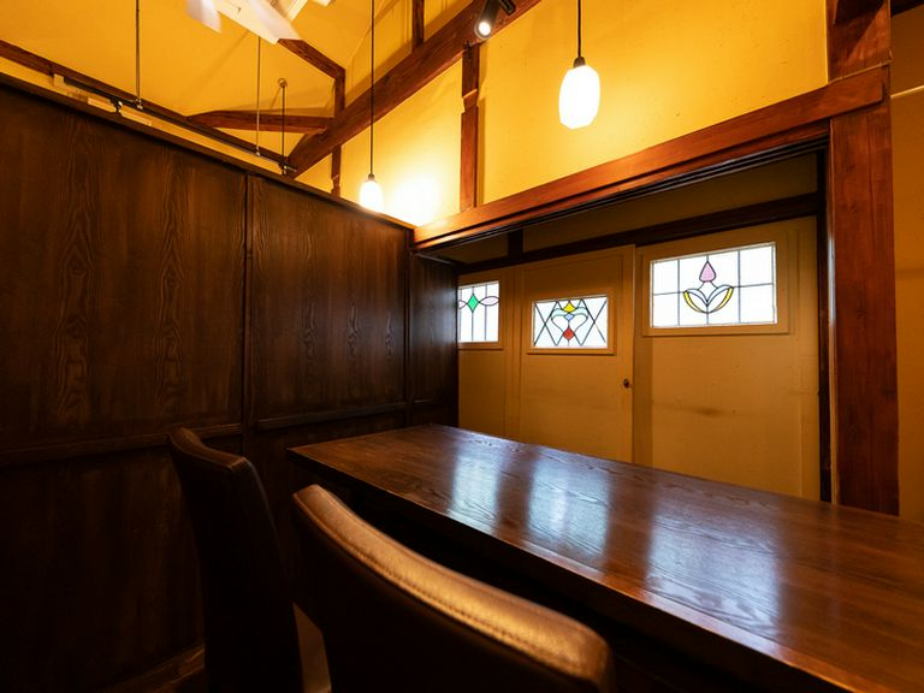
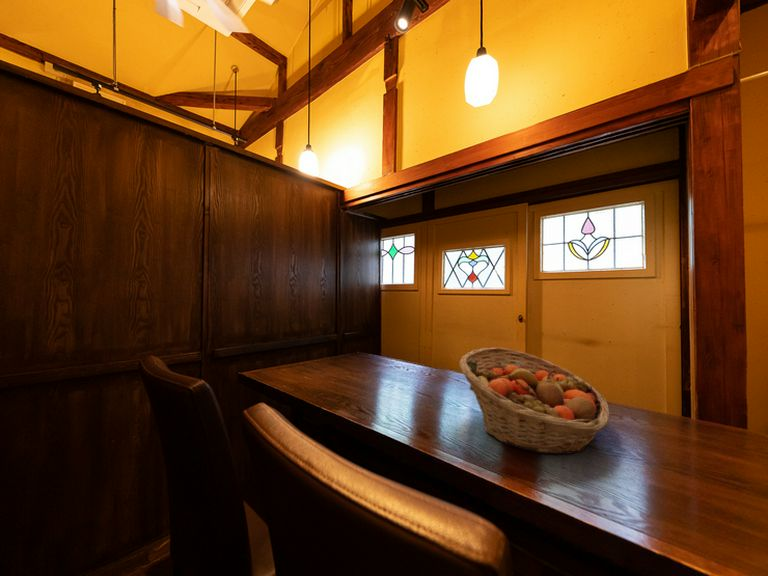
+ fruit basket [459,347,611,455]
